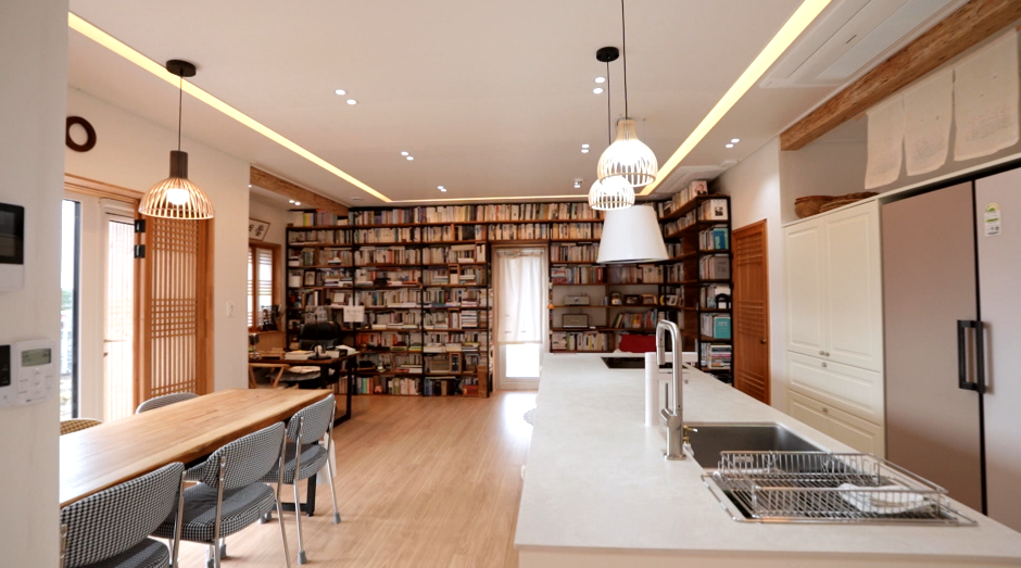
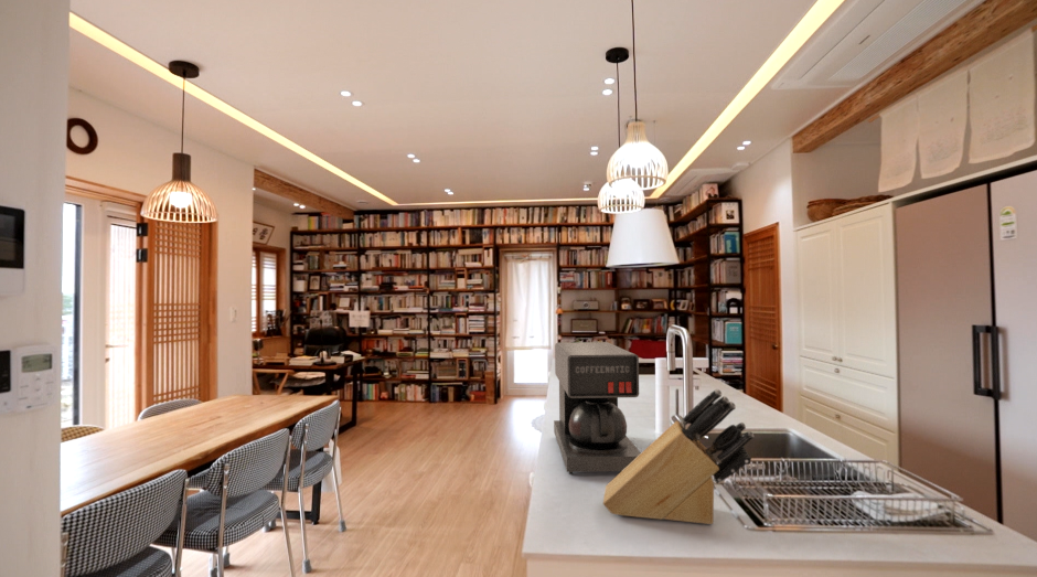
+ coffee maker [553,341,642,476]
+ knife block [602,388,755,525]
